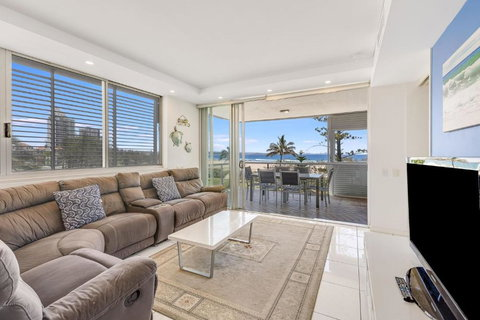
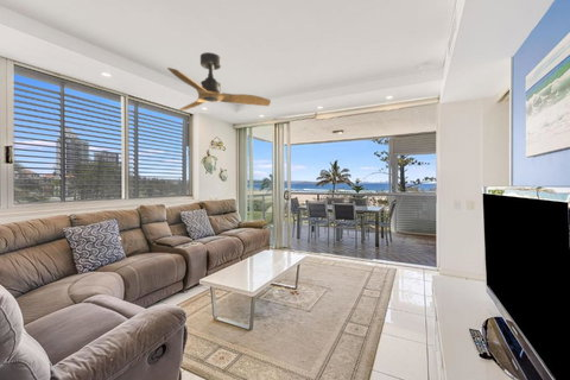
+ ceiling fan [166,51,272,112]
